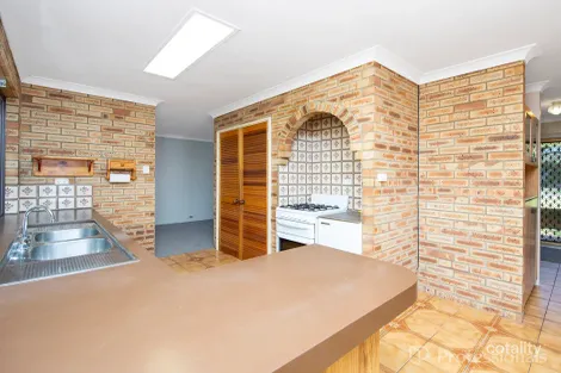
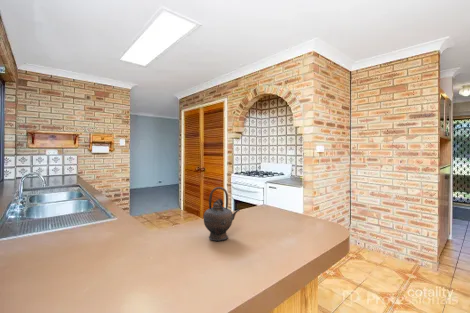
+ teapot [203,186,241,242]
